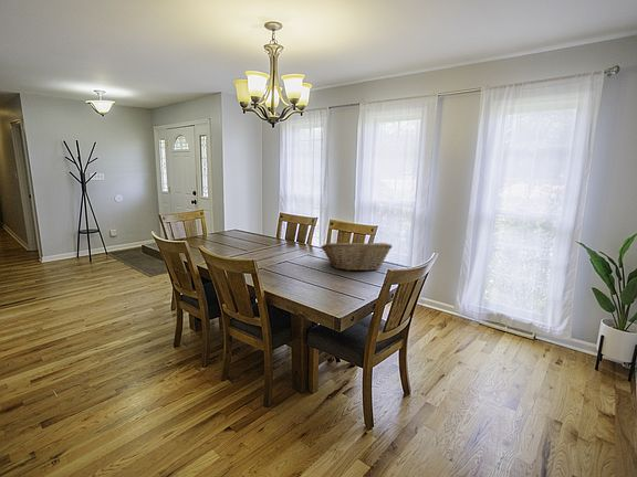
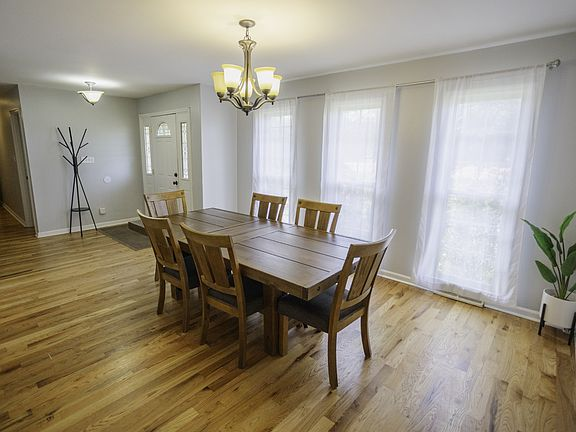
- fruit basket [320,239,393,272]
